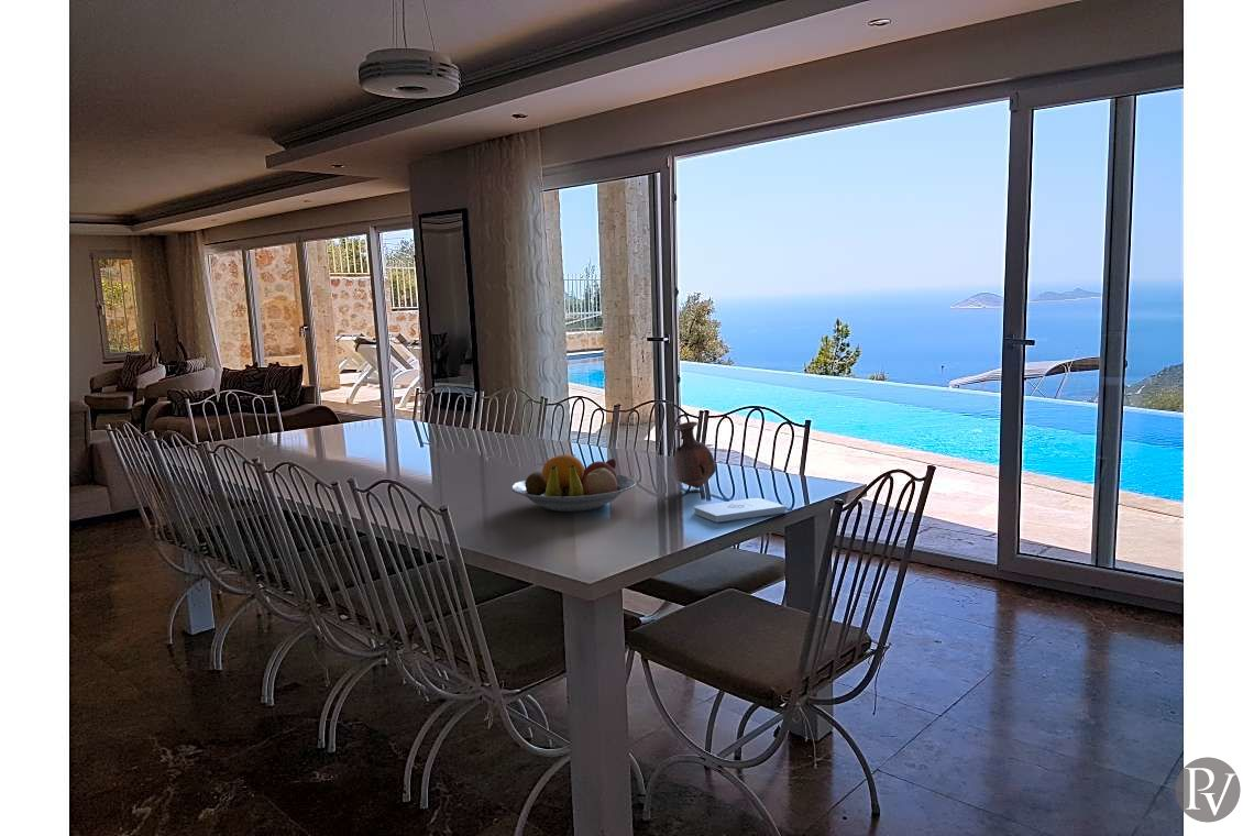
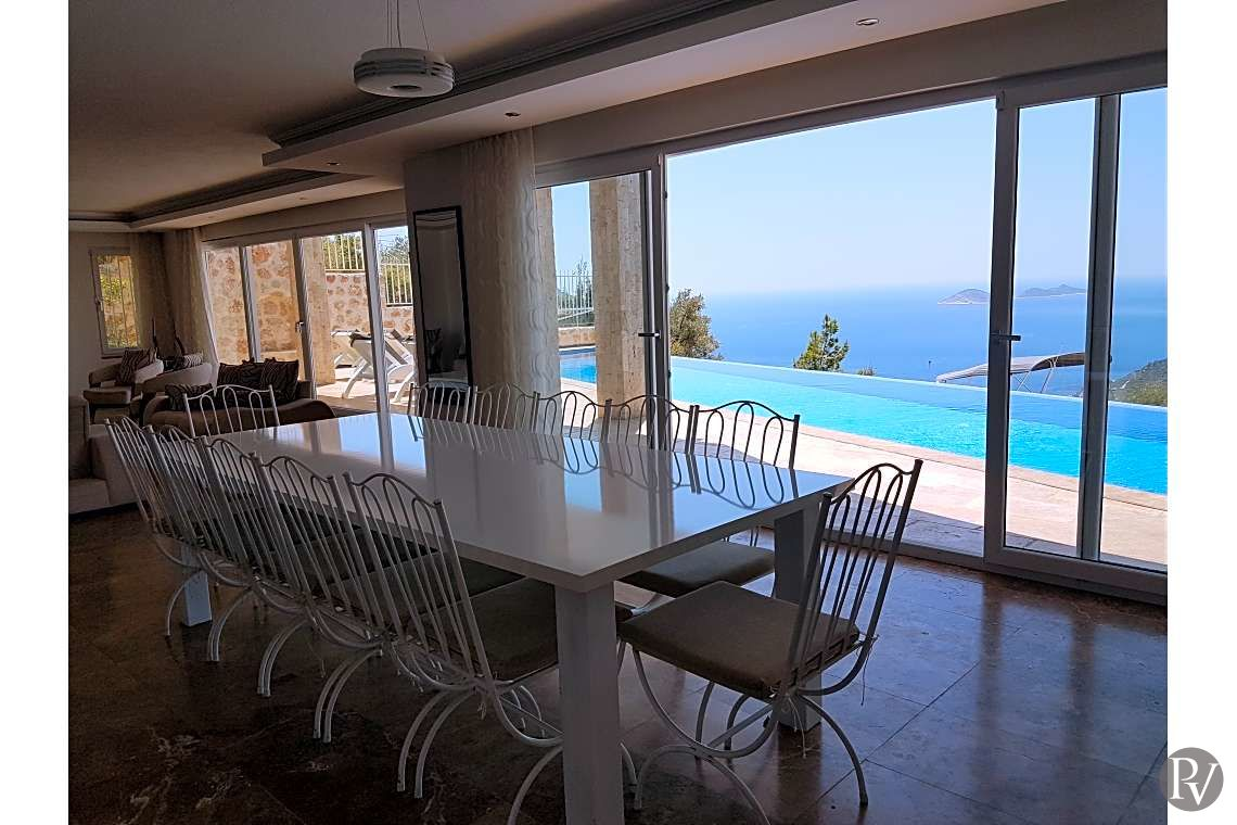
- fruit bowl [510,453,637,513]
- notepad [693,497,787,524]
- vase [672,420,716,490]
